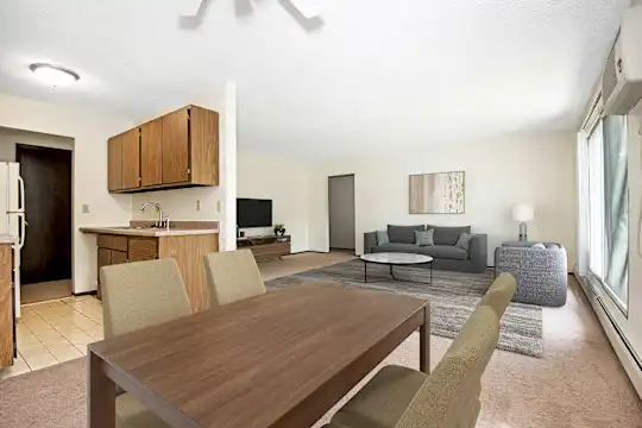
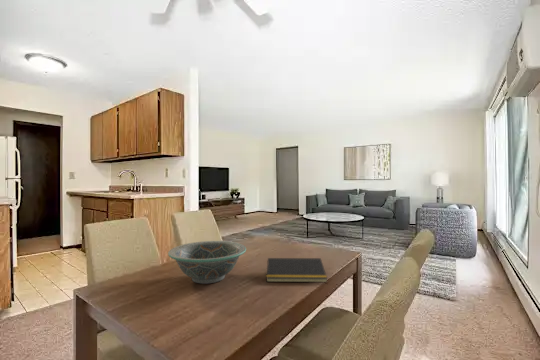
+ notepad [265,257,328,283]
+ decorative bowl [167,240,247,285]
